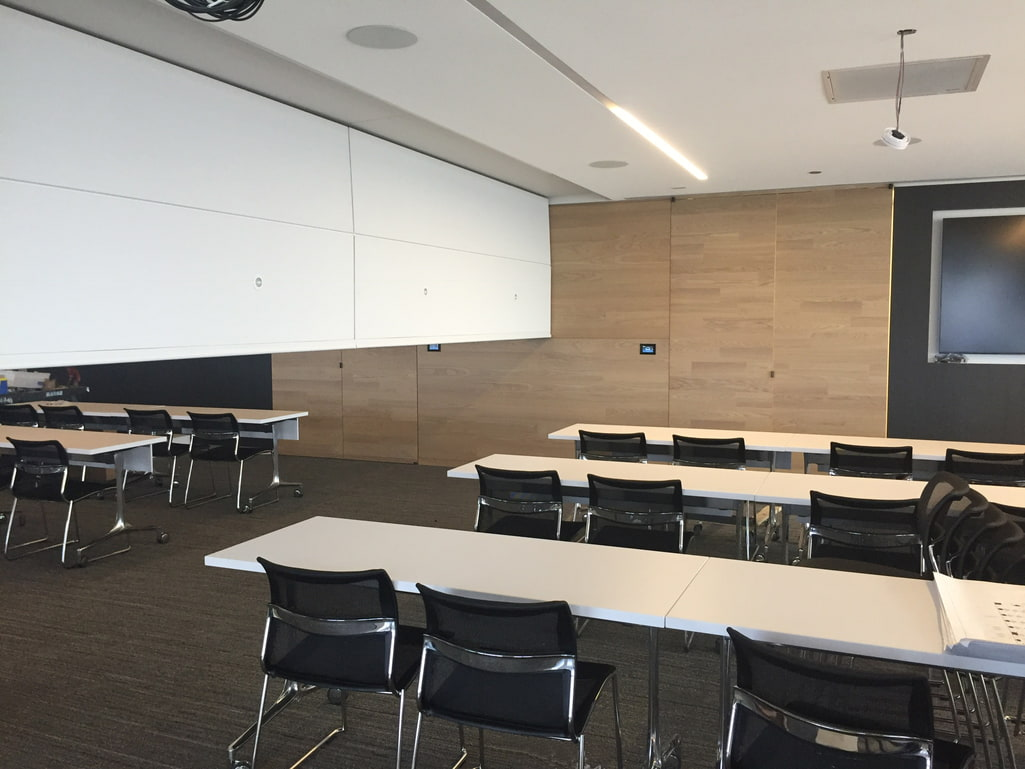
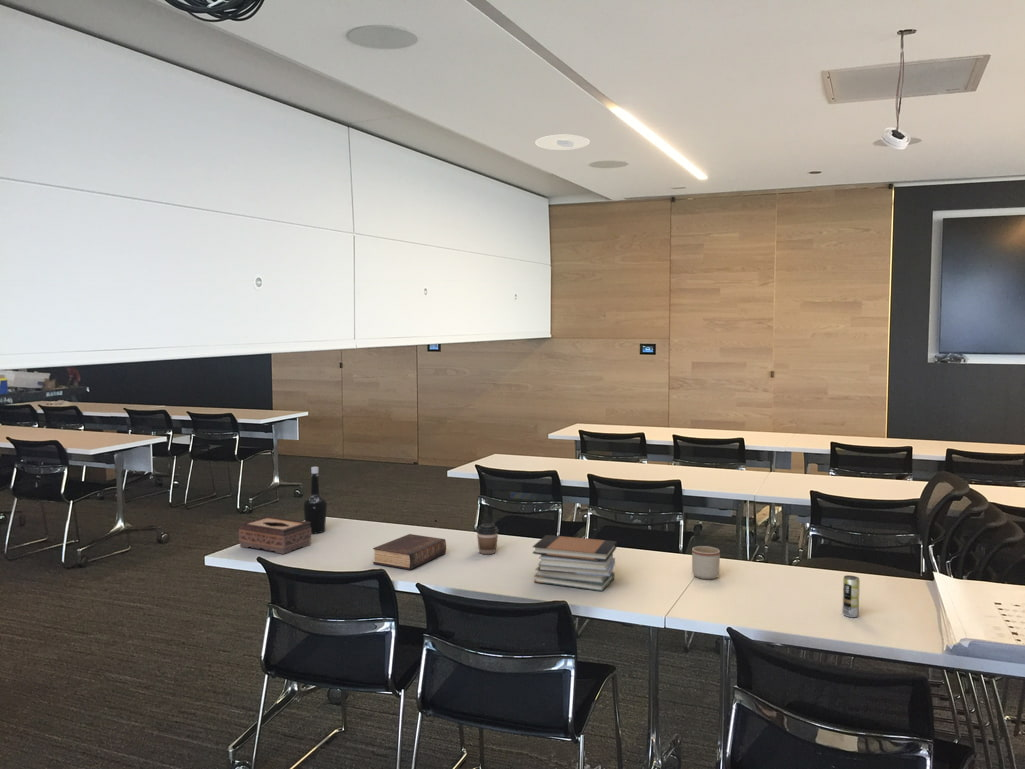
+ tissue box [238,515,312,555]
+ bottle [303,466,328,535]
+ book stack [532,534,617,592]
+ book [372,533,447,571]
+ coffee cup [476,522,499,555]
+ recessed light [534,133,591,151]
+ beverage can [841,574,861,618]
+ mug [691,545,721,580]
